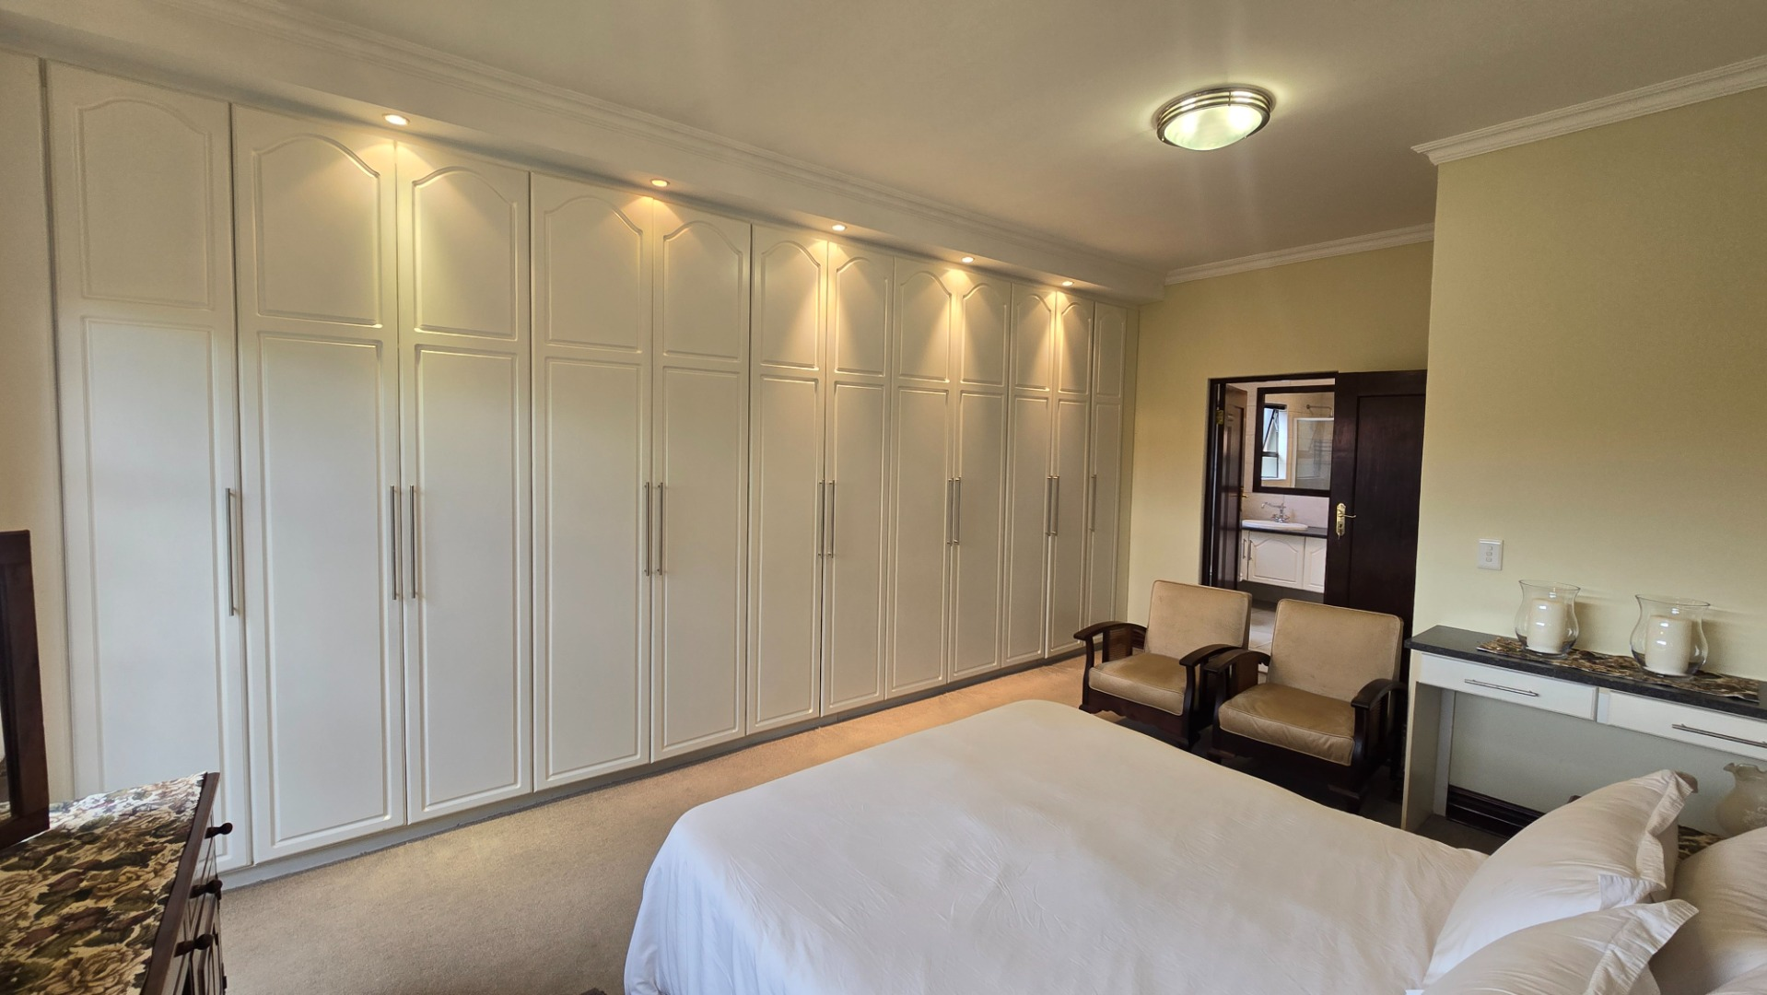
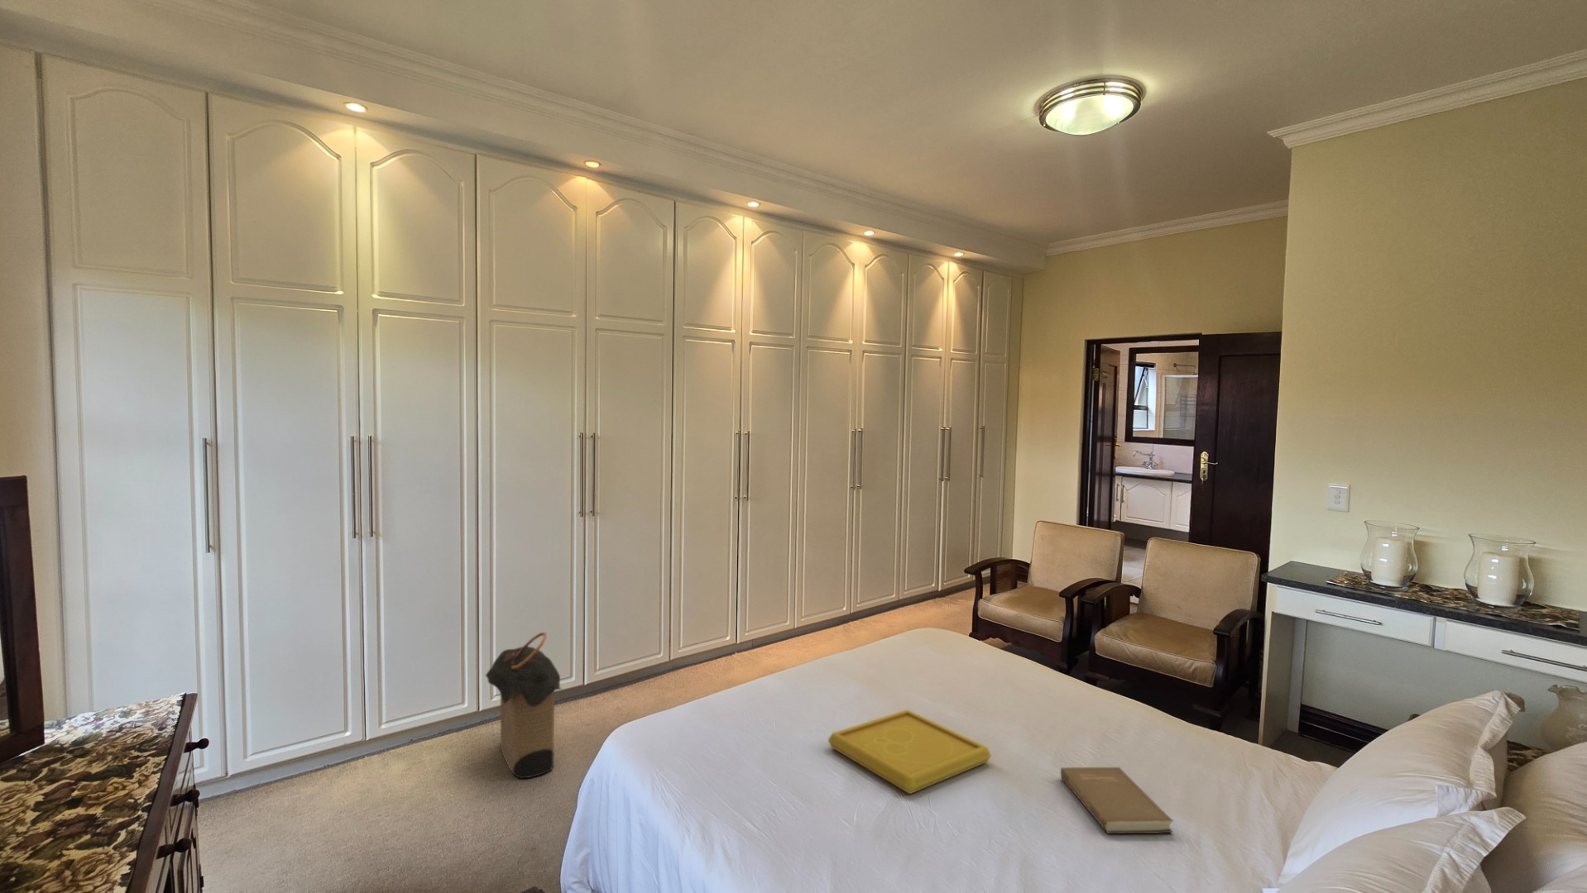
+ laundry hamper [485,632,562,779]
+ book [1059,767,1174,834]
+ serving tray [827,709,992,795]
